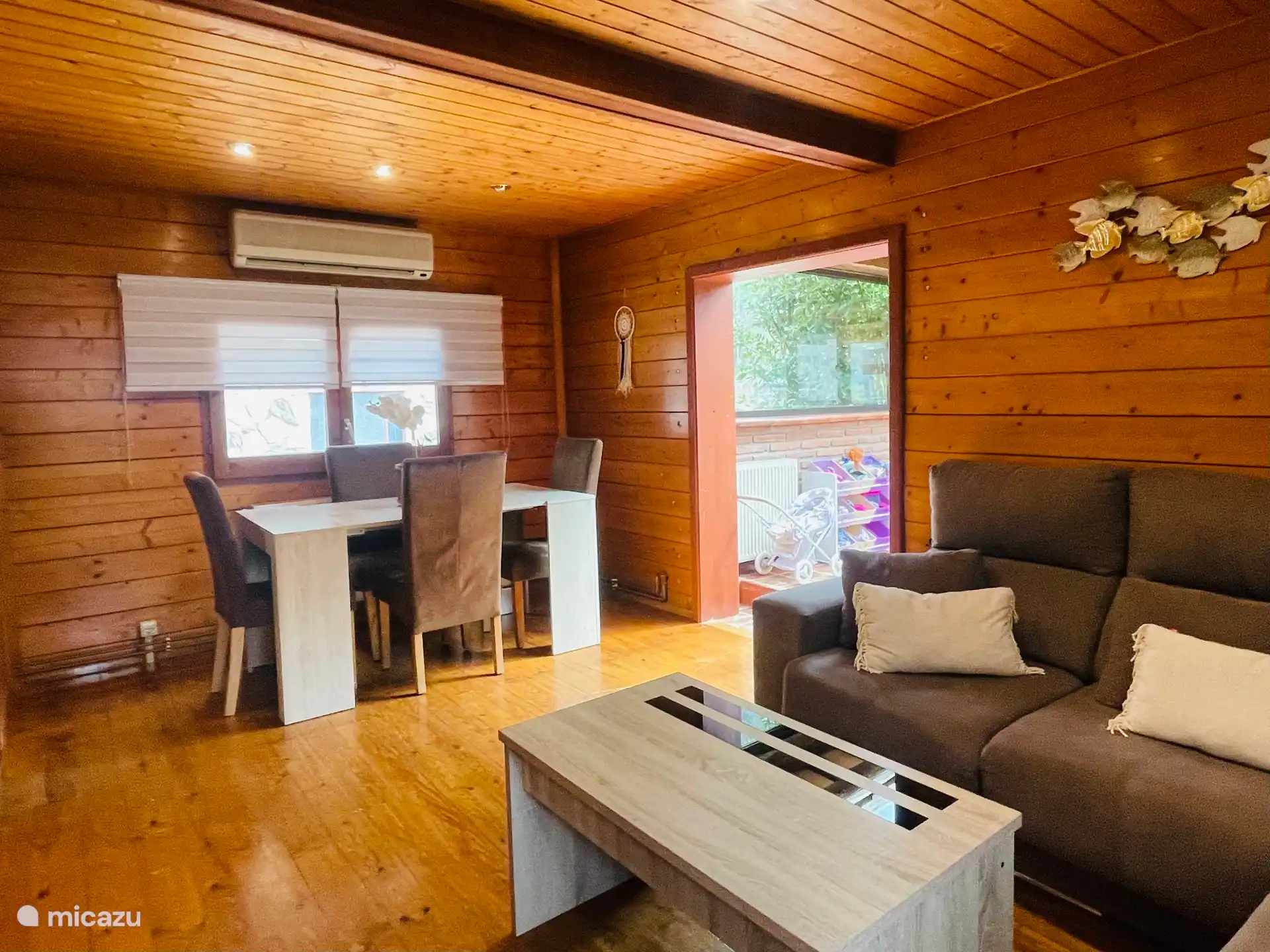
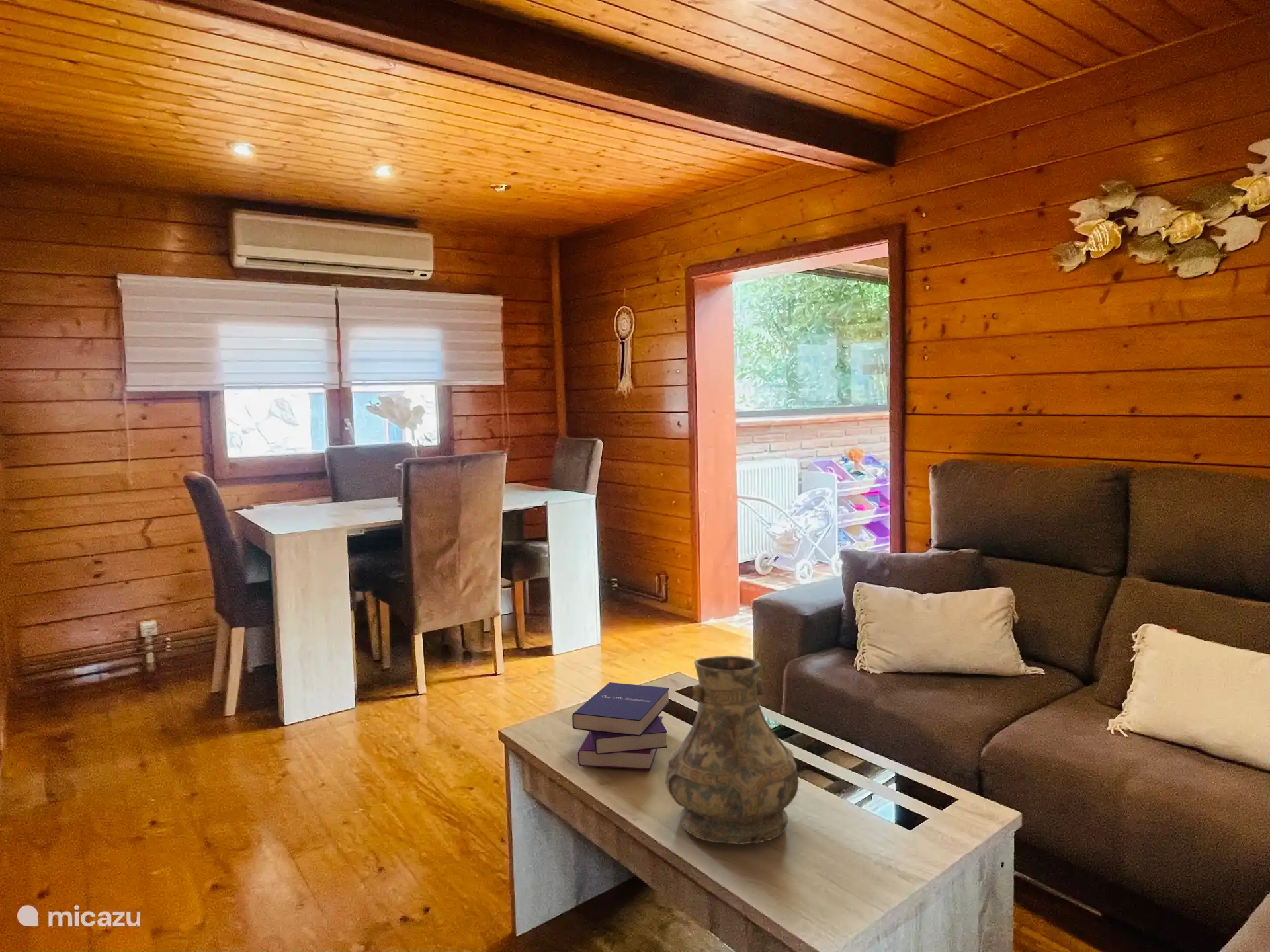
+ book [572,682,670,770]
+ vase [665,655,800,846]
